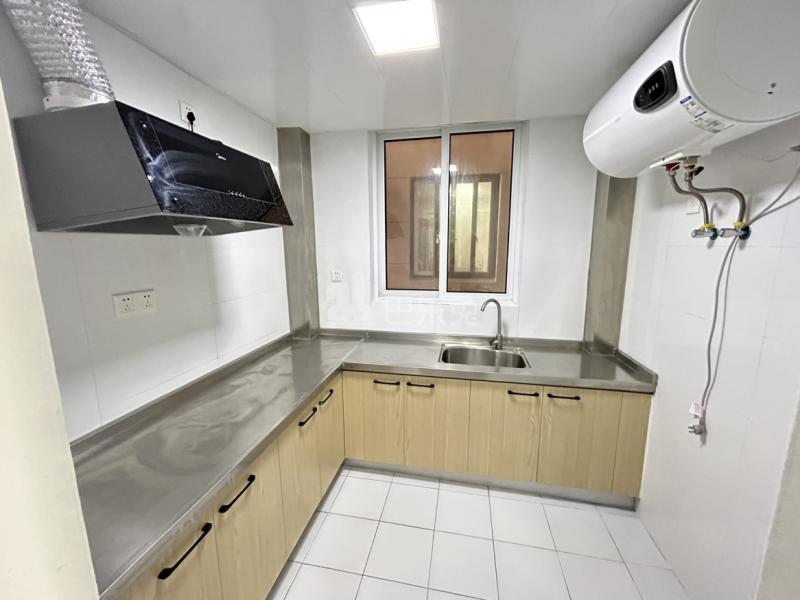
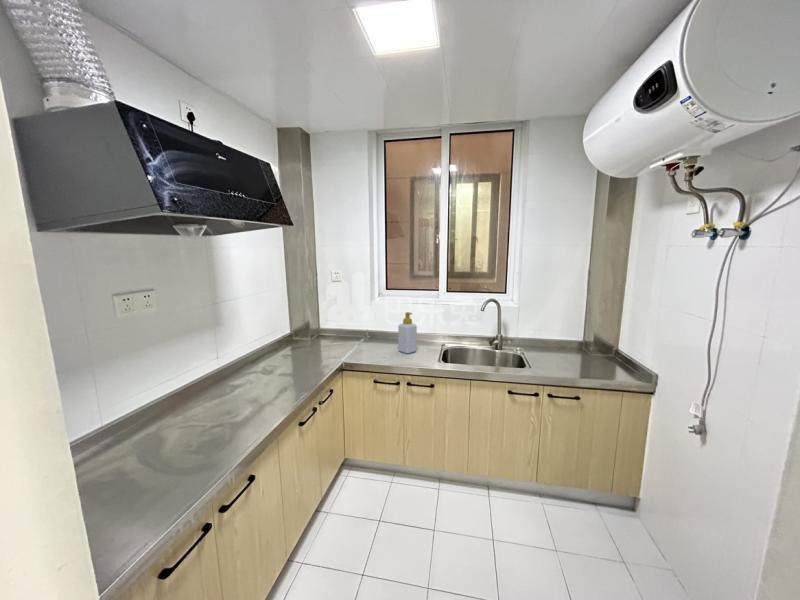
+ soap bottle [397,311,418,355]
